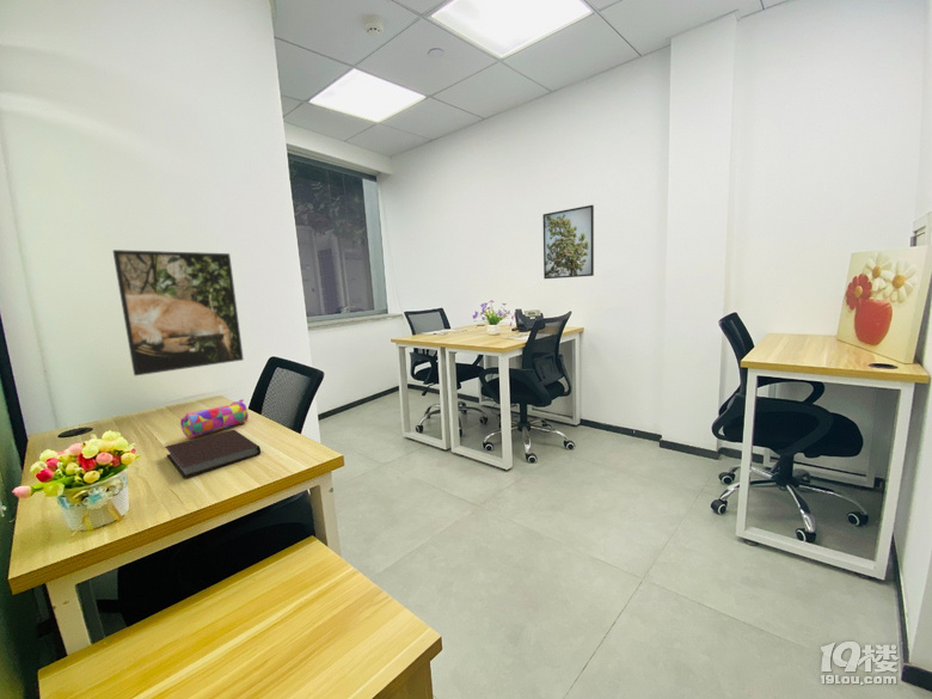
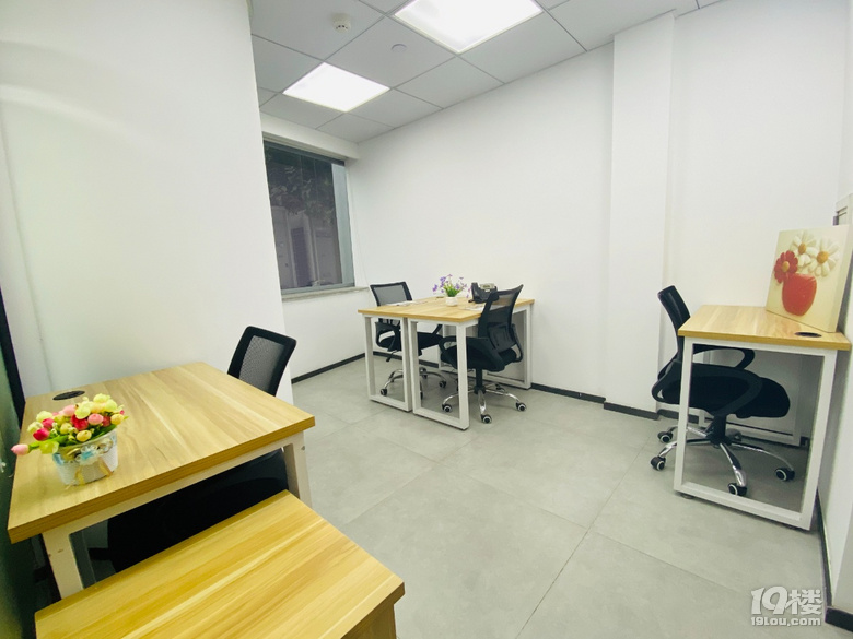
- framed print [111,249,245,376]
- notebook [165,429,262,479]
- pencil case [179,398,250,439]
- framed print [541,204,595,280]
